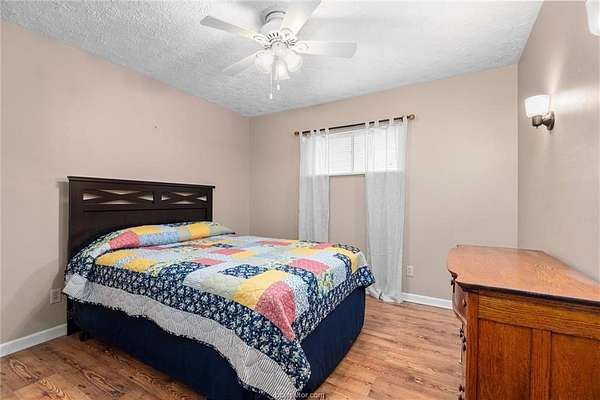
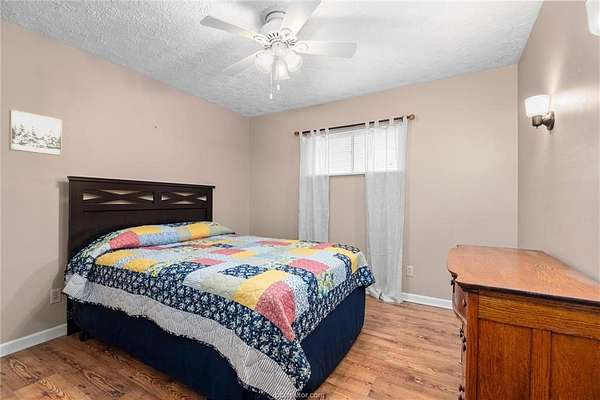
+ wall art [8,108,63,156]
